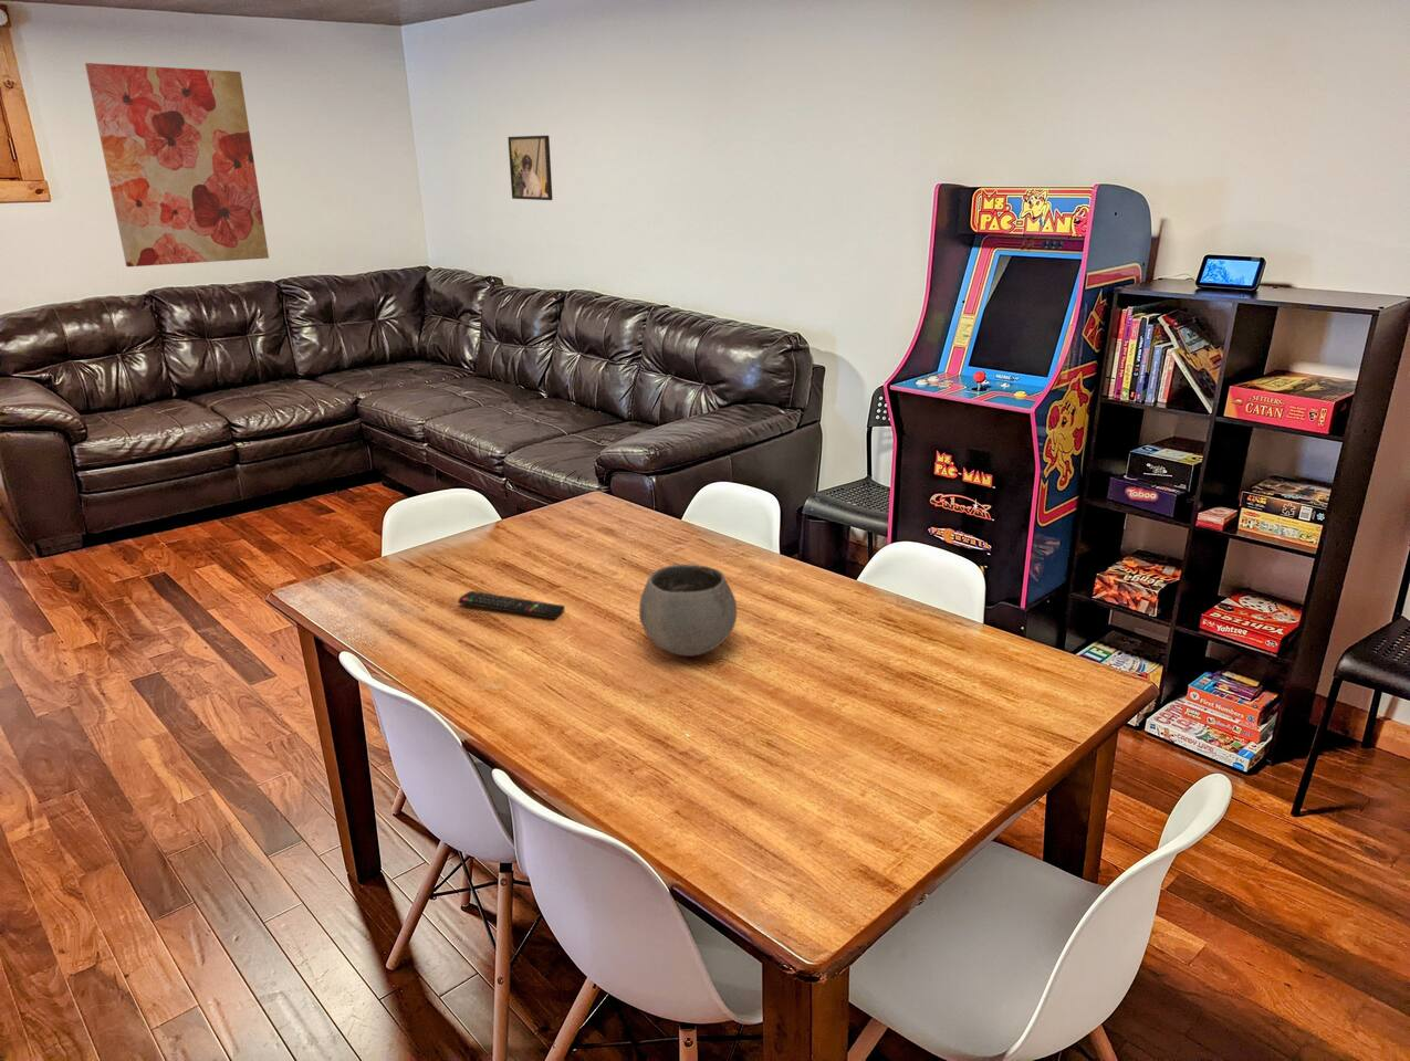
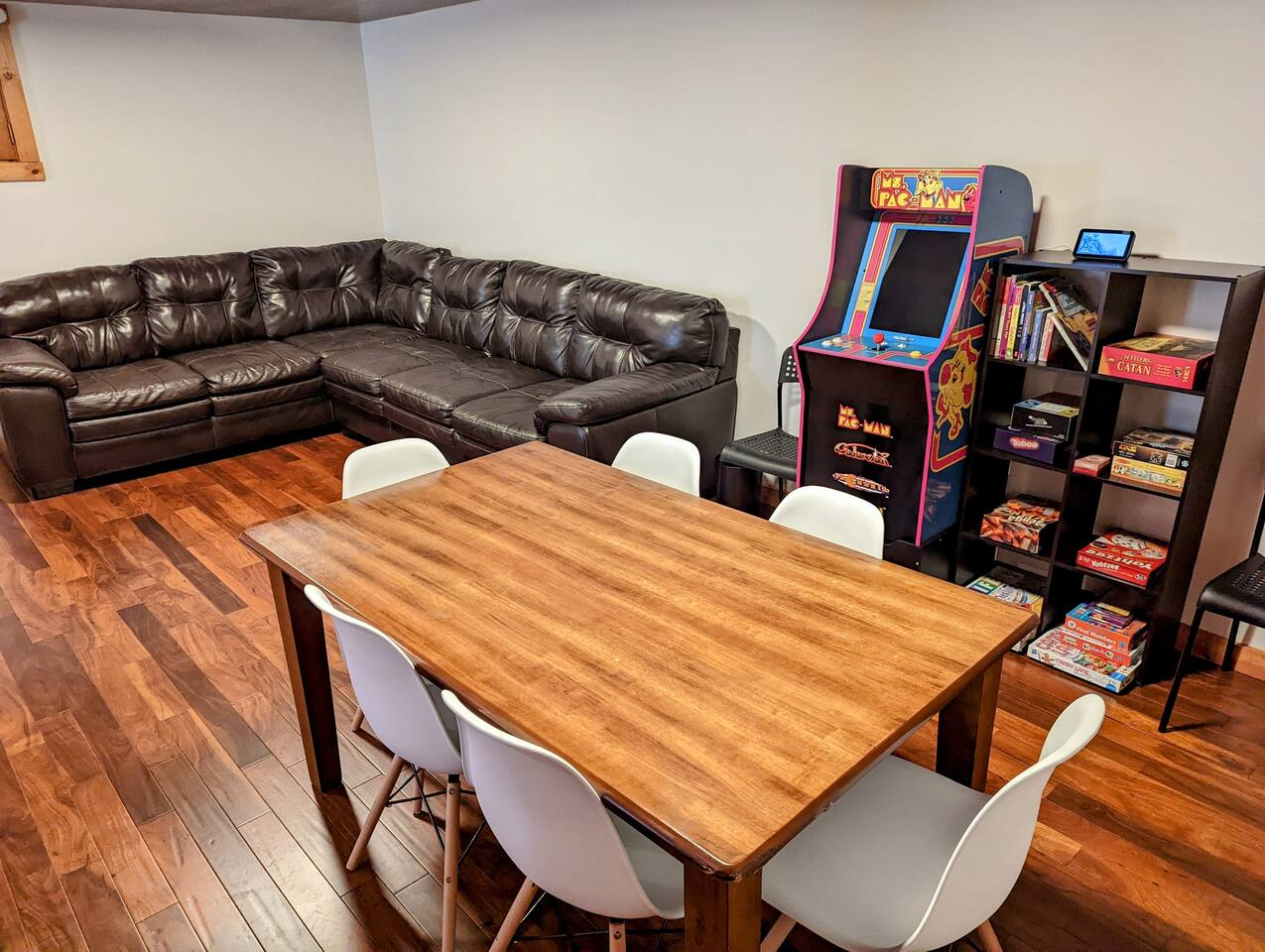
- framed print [506,135,553,201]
- bowl [638,564,738,656]
- wall art [84,62,270,267]
- remote control [457,591,566,620]
